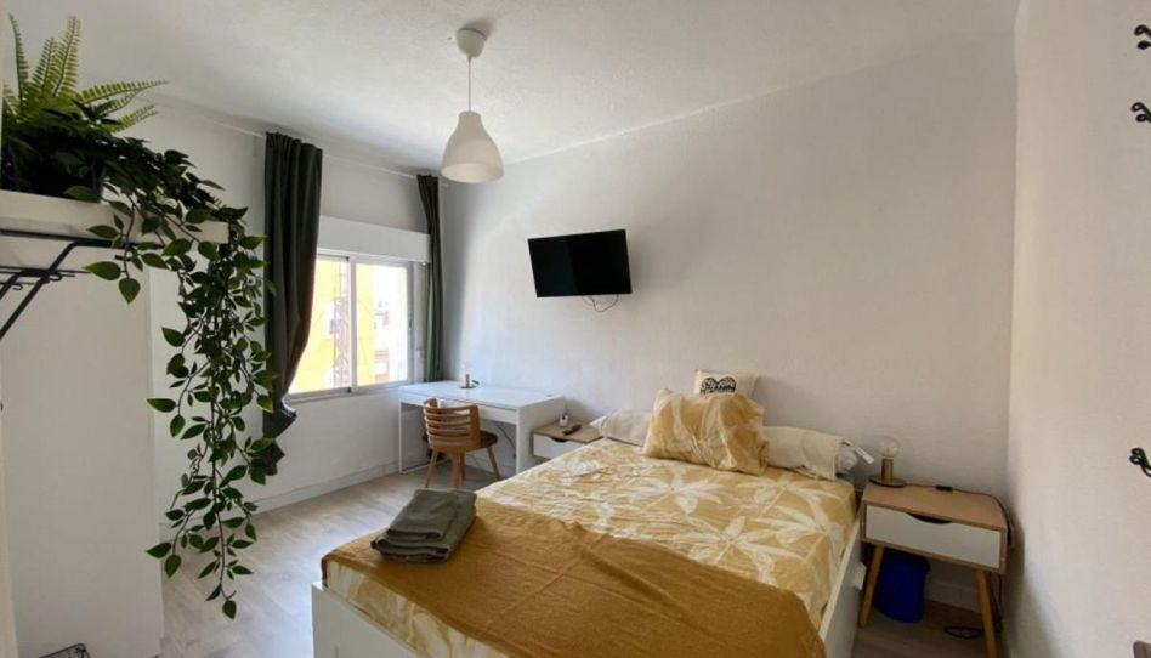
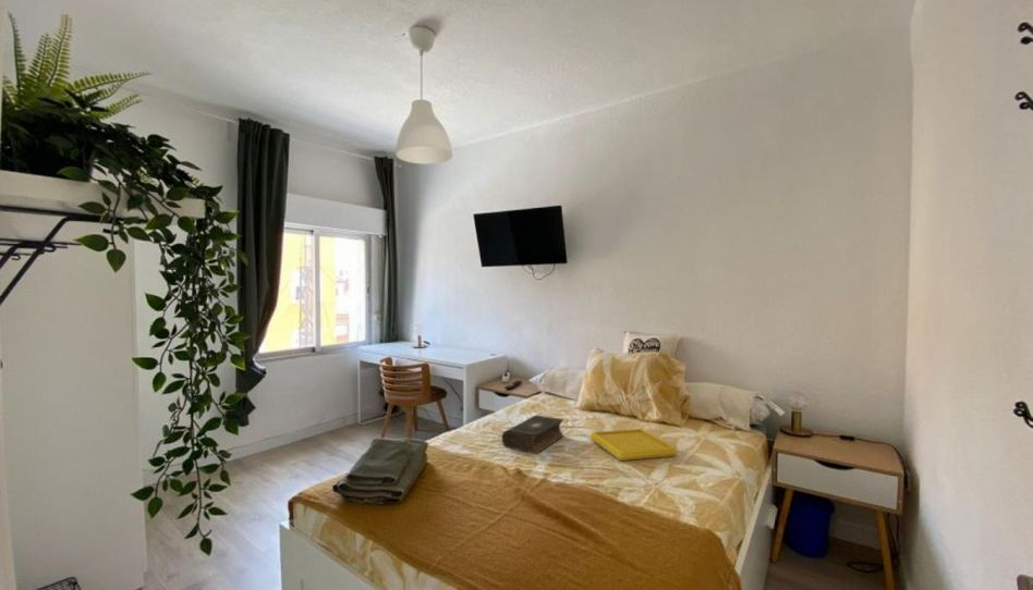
+ book [501,414,564,455]
+ serving tray [588,428,679,462]
